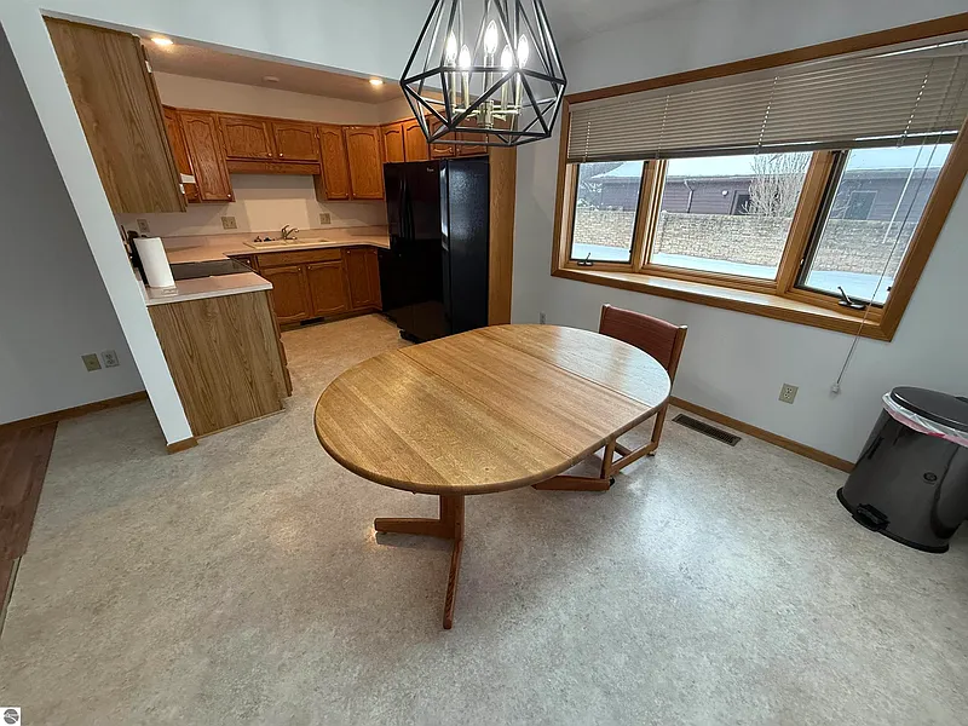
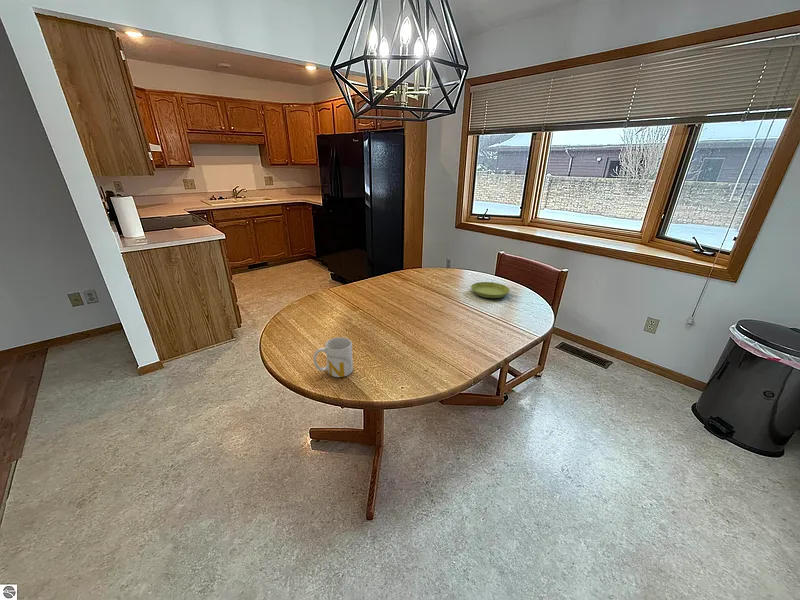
+ mug [313,336,354,378]
+ saucer [470,281,511,299]
